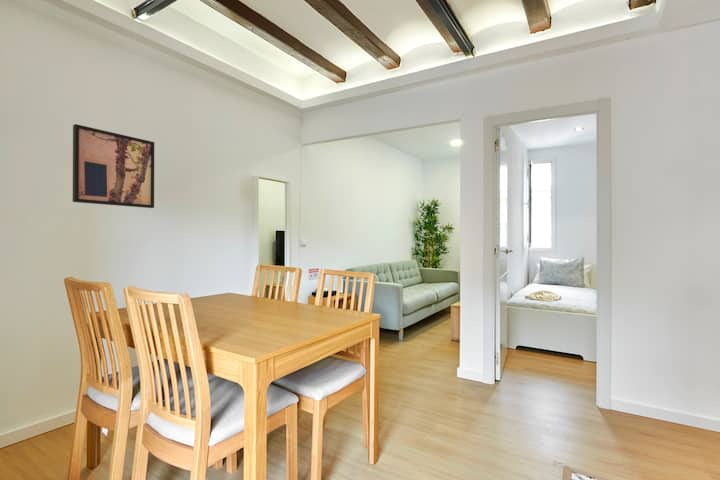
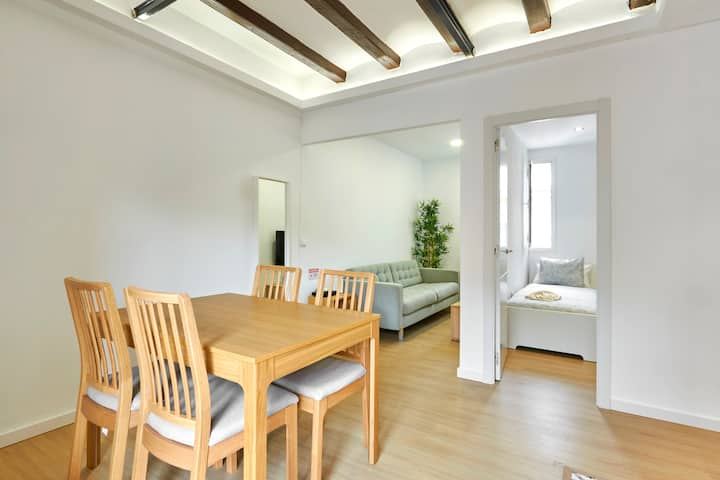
- wall art [72,123,155,209]
